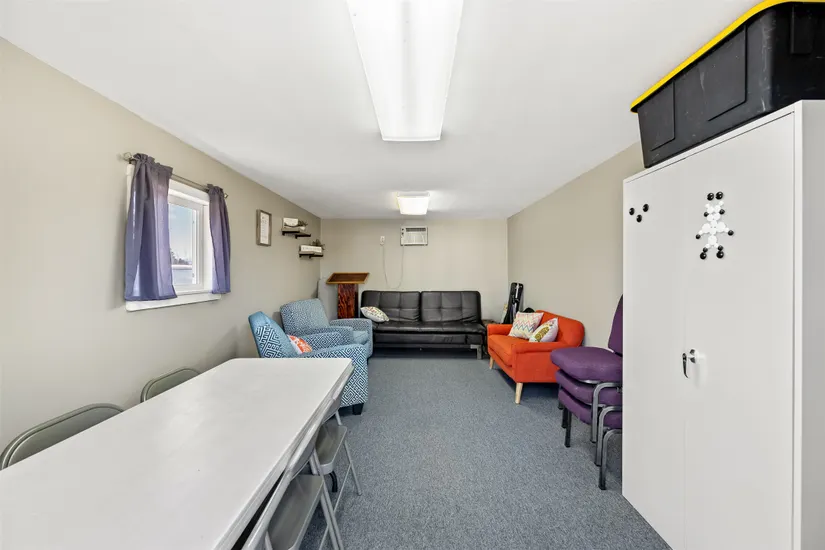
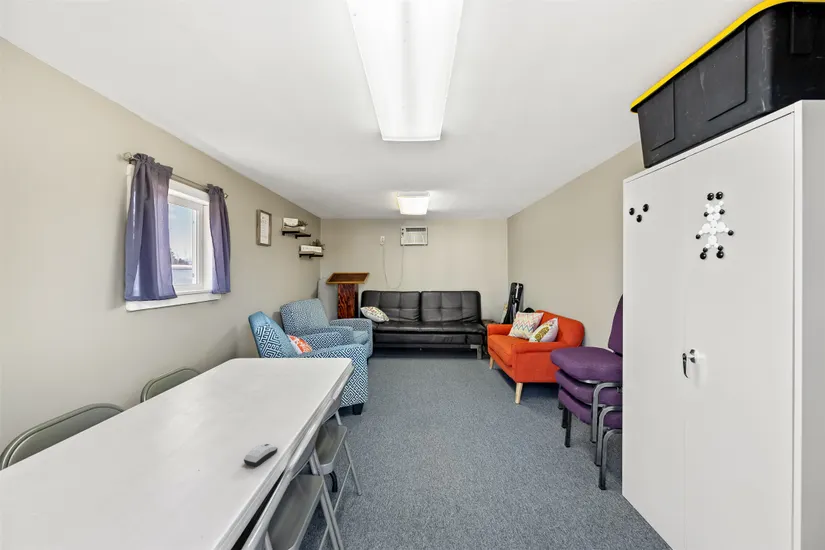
+ computer mouse [243,443,279,467]
